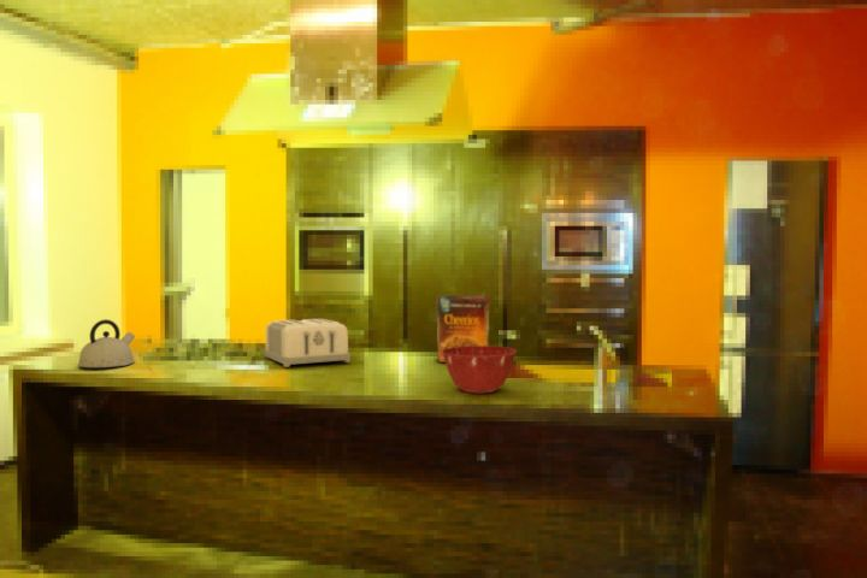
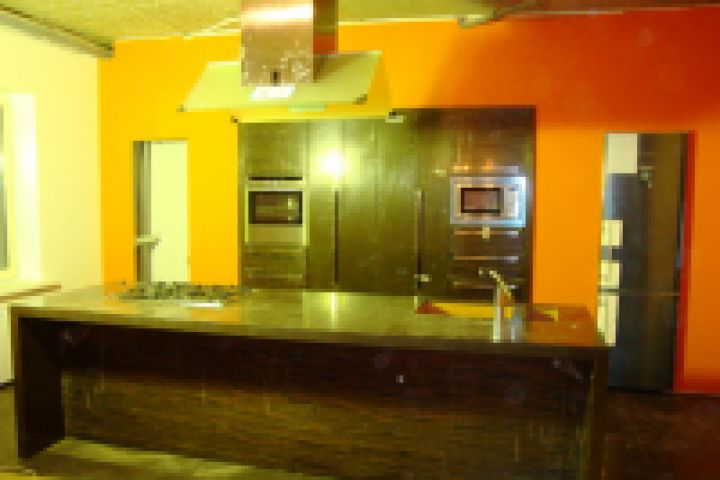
- mixing bowl [442,344,518,395]
- toaster [263,318,352,368]
- kettle [76,318,136,368]
- cereal box [434,294,491,364]
